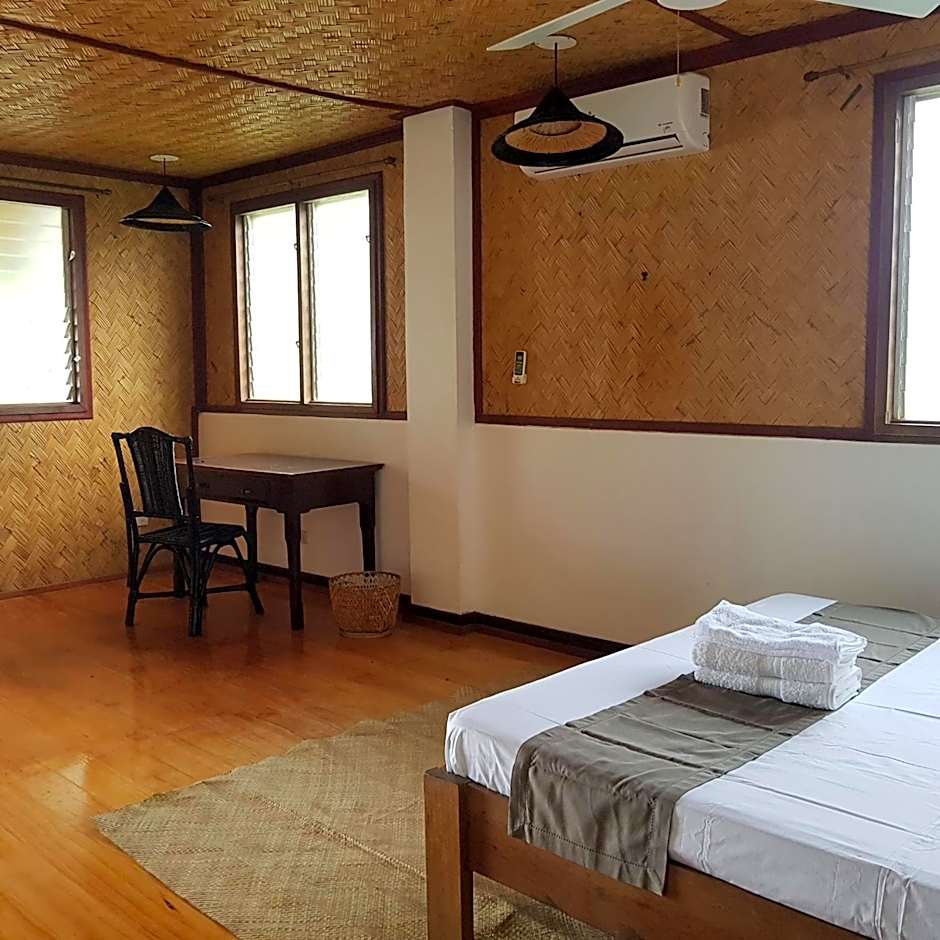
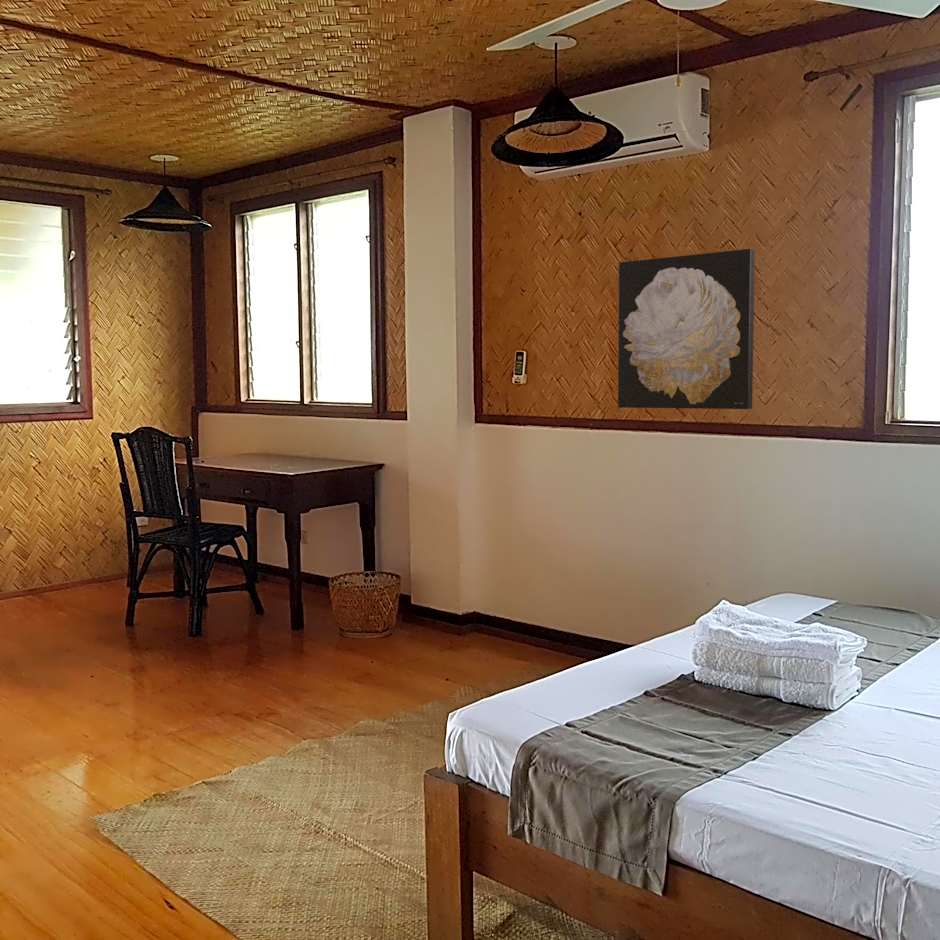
+ wall art [617,248,756,410]
